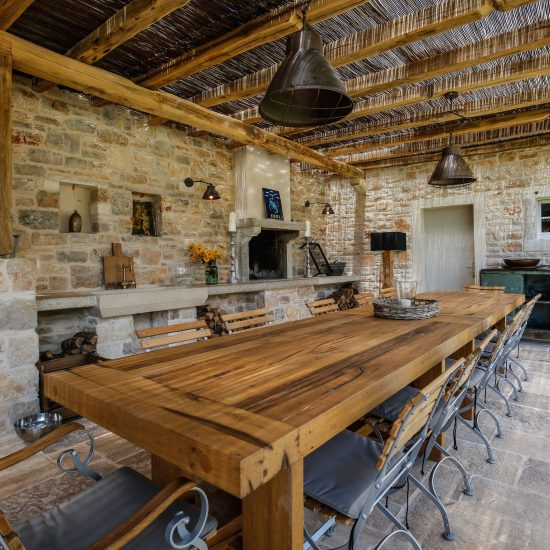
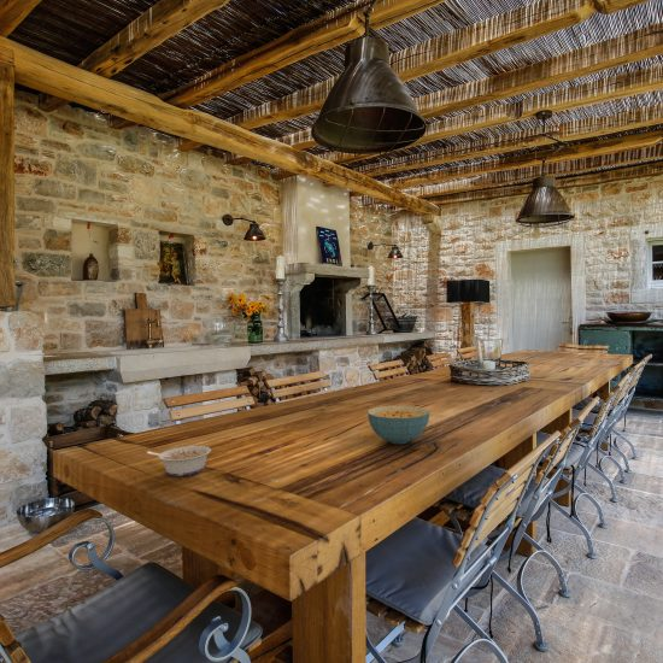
+ cereal bowl [366,405,430,445]
+ legume [146,445,212,477]
